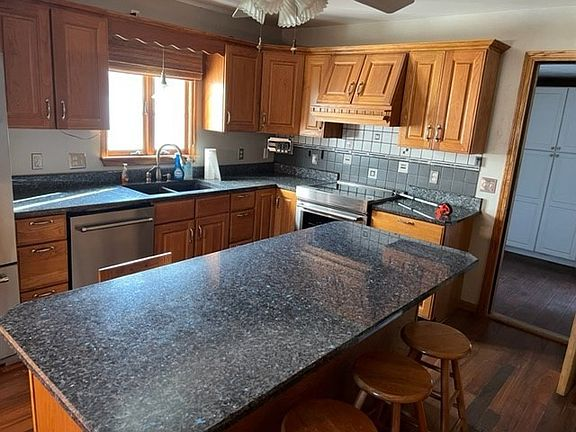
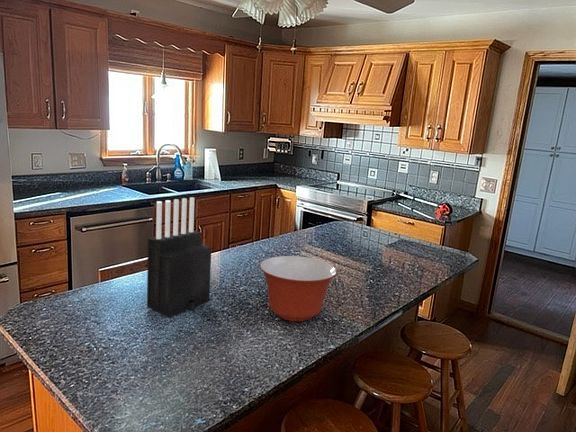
+ mixing bowl [259,255,338,322]
+ knife block [146,196,212,318]
